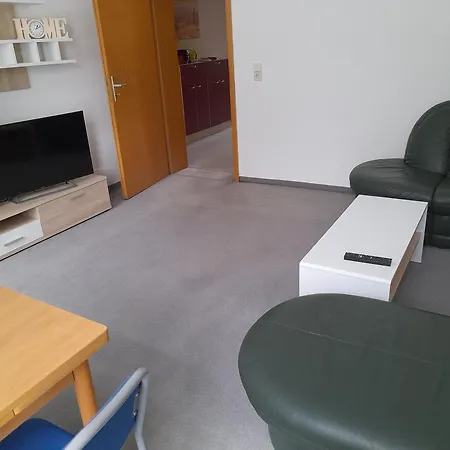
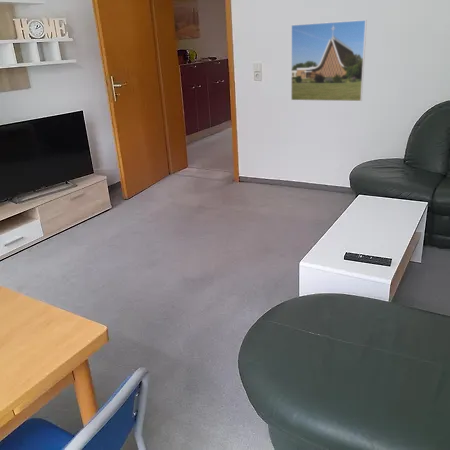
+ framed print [290,19,368,102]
